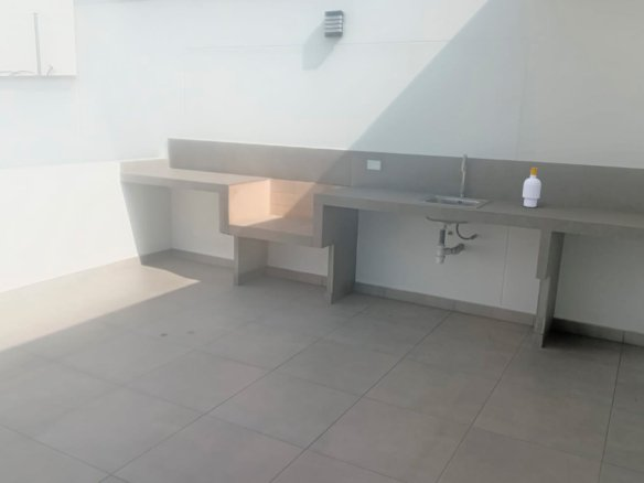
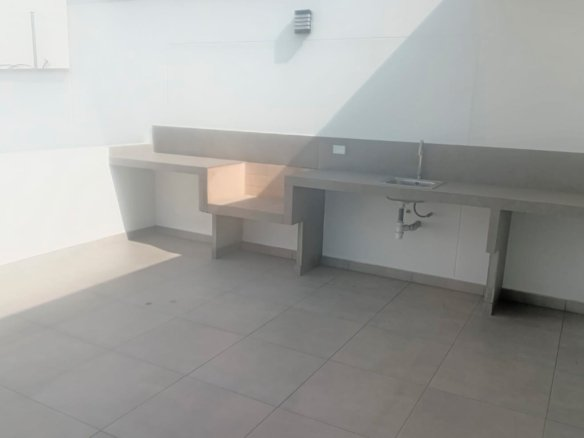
- soap bottle [522,167,543,208]
